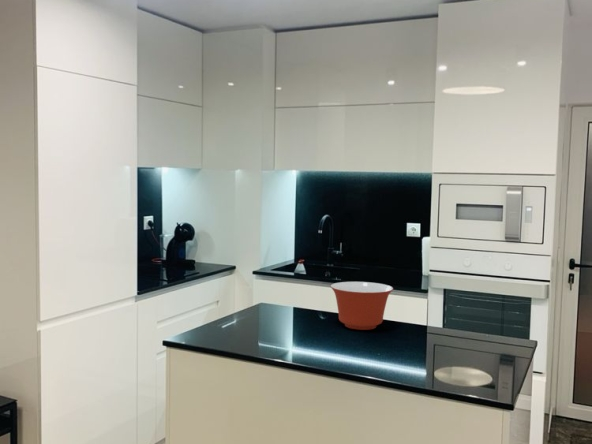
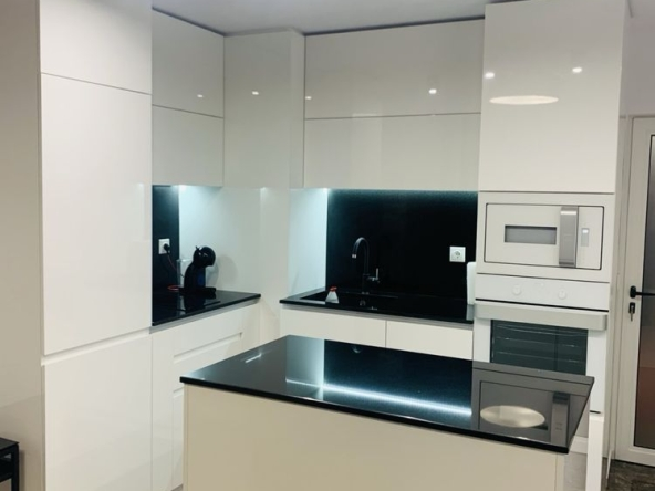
- mixing bowl [330,281,394,331]
